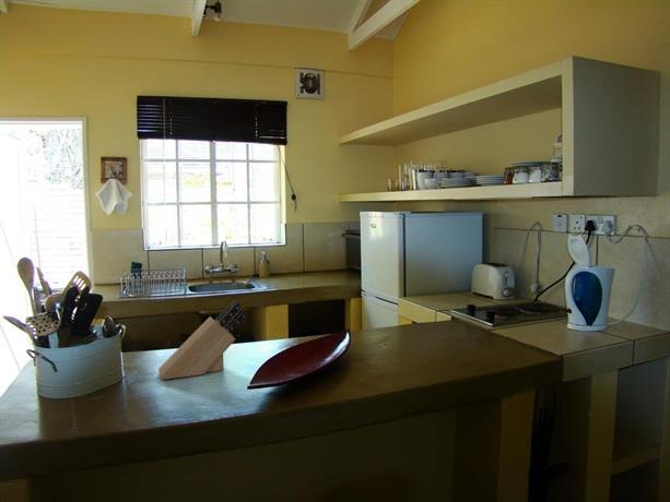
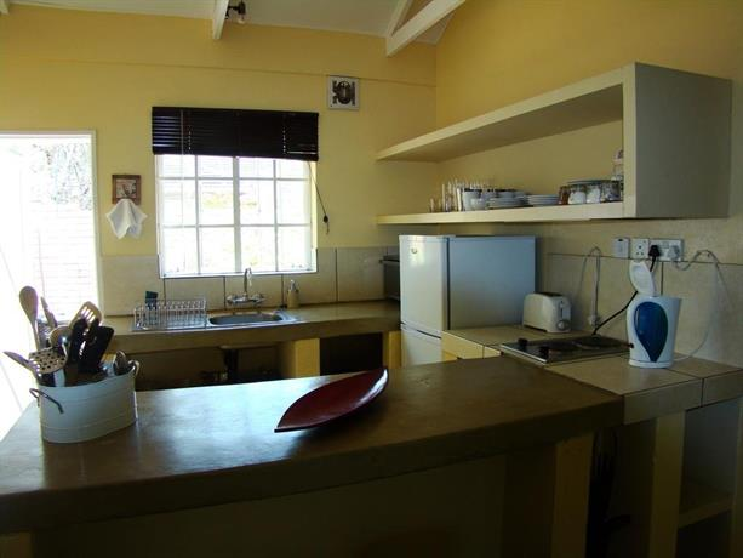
- knife block [157,299,247,381]
